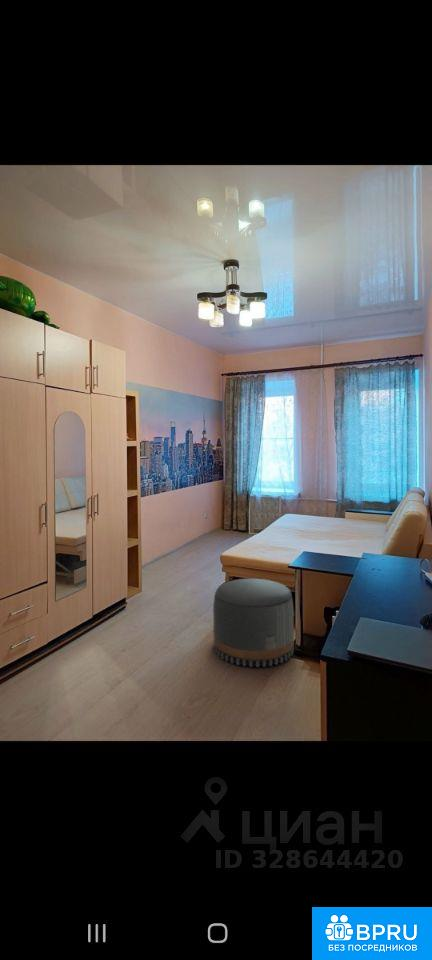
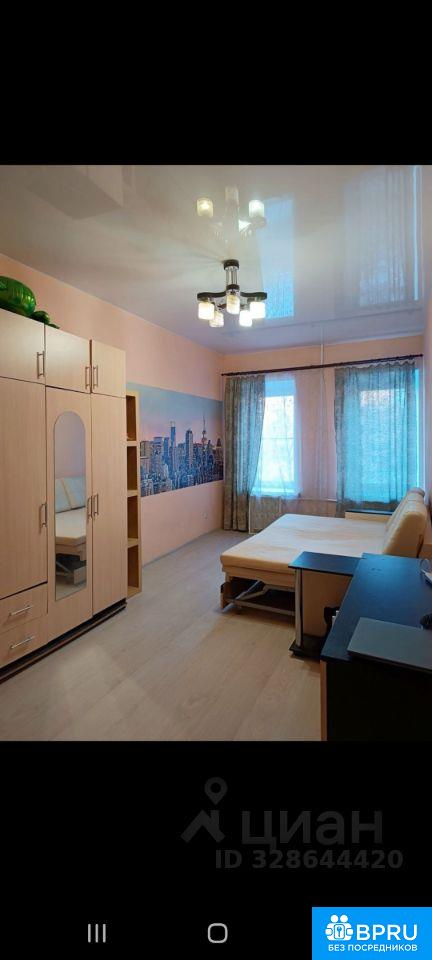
- pouf [212,578,295,668]
